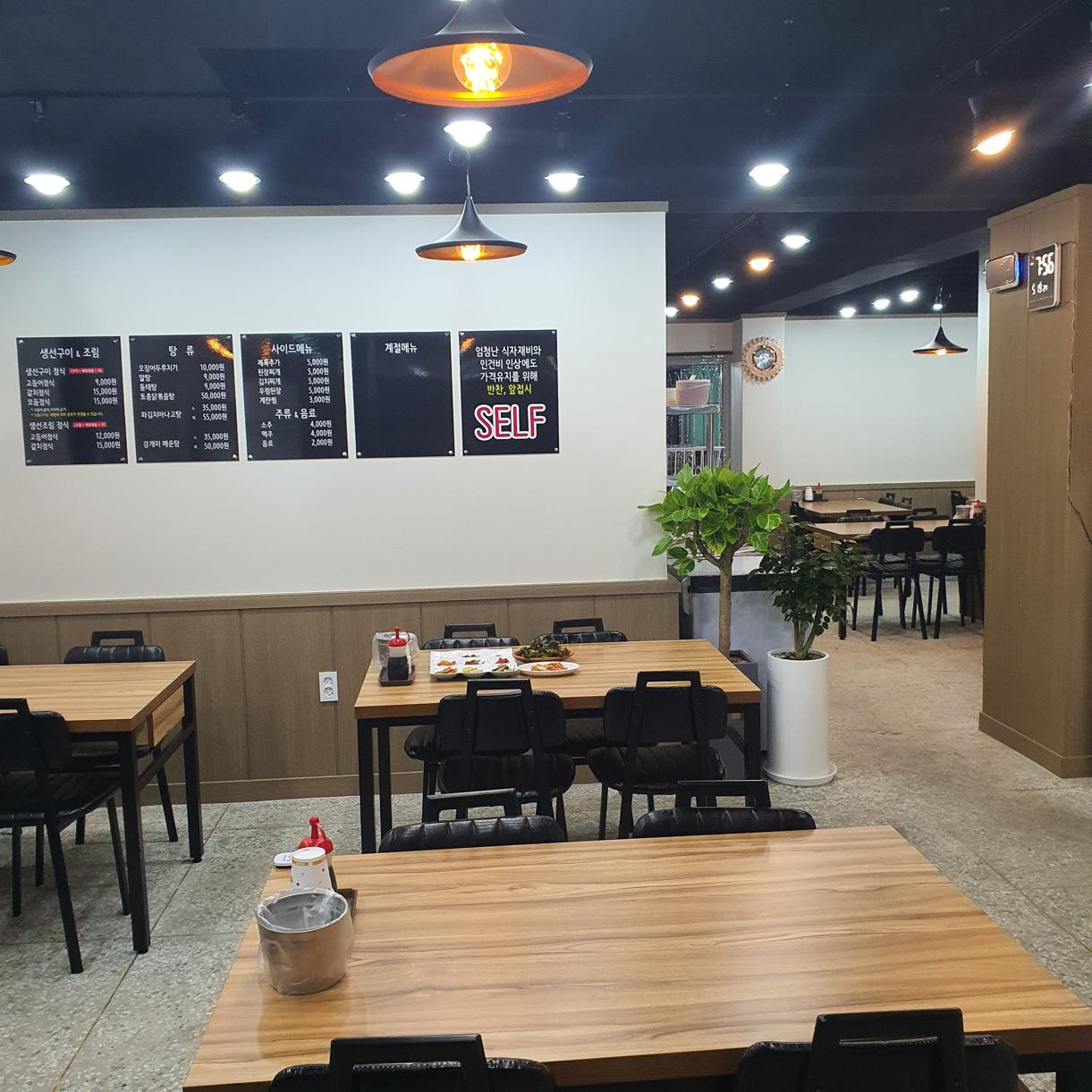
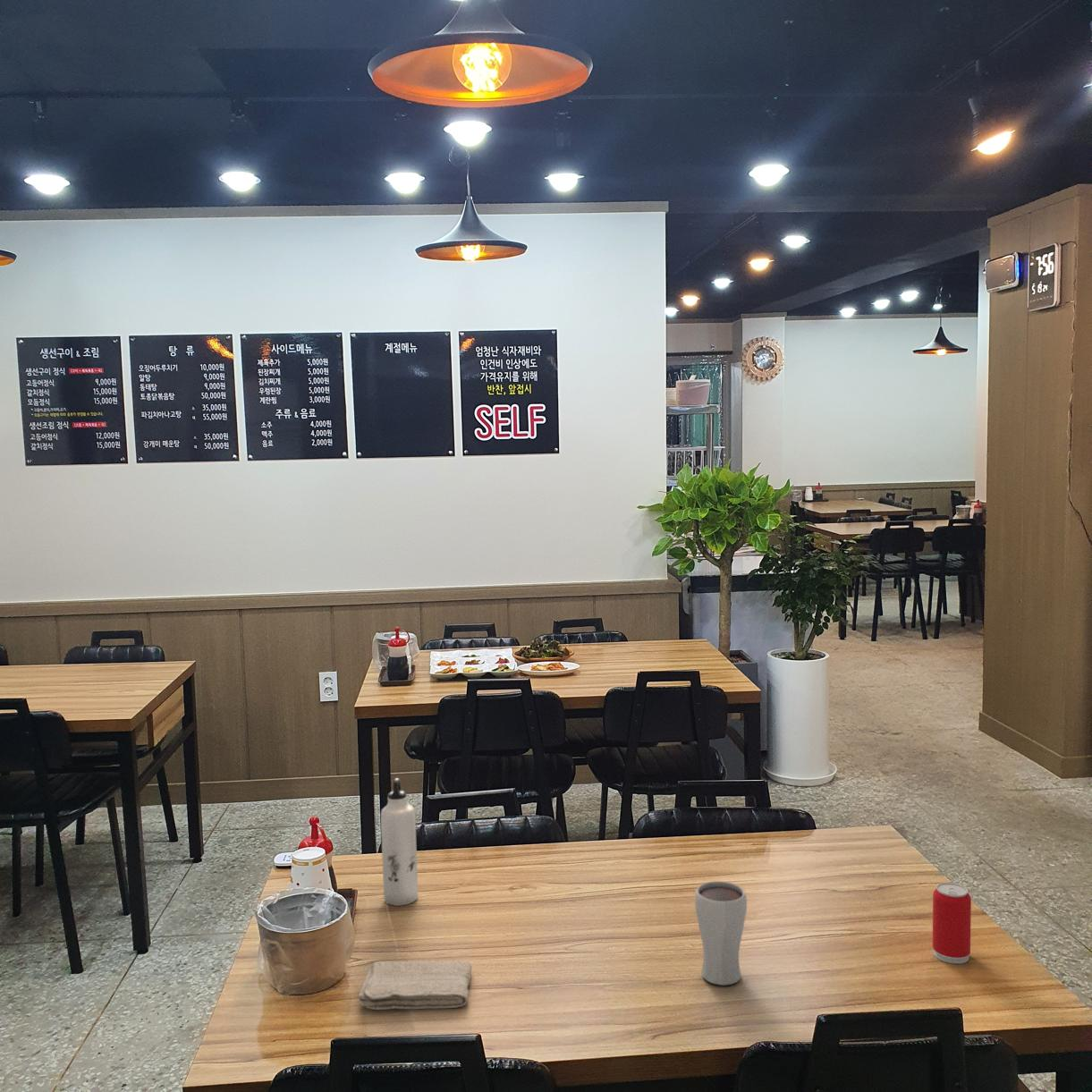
+ water bottle [380,777,419,907]
+ beverage can [932,882,972,964]
+ washcloth [358,960,472,1011]
+ drinking glass [694,880,748,986]
